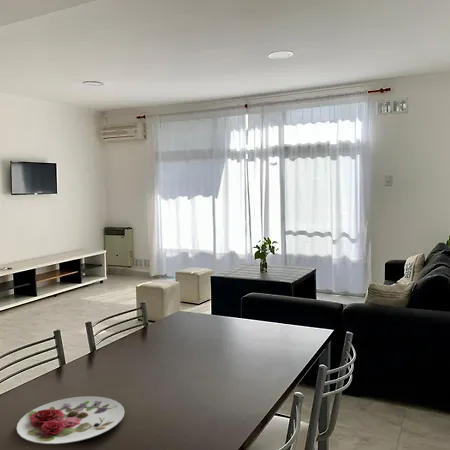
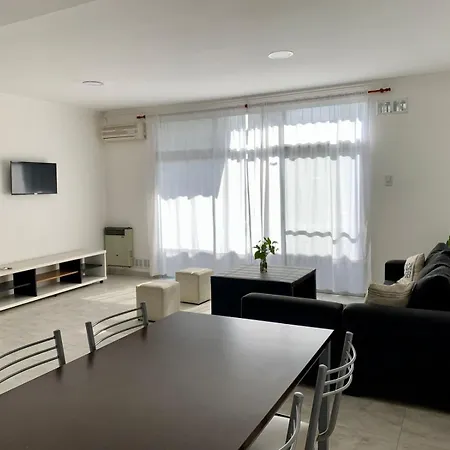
- plate [16,395,125,445]
